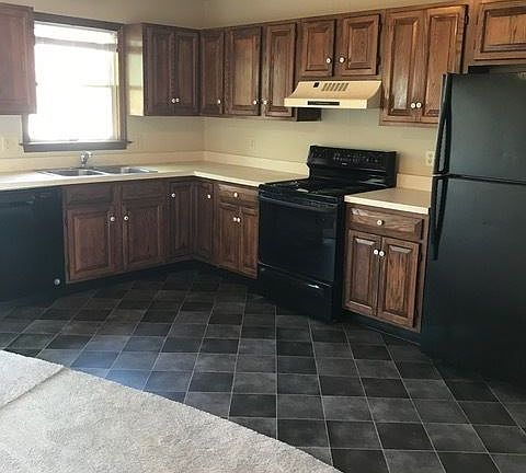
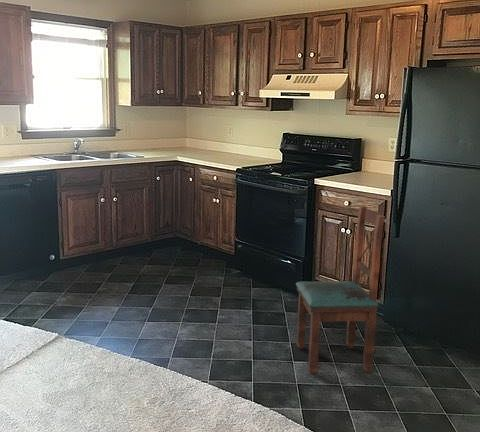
+ dining chair [295,205,386,375]
